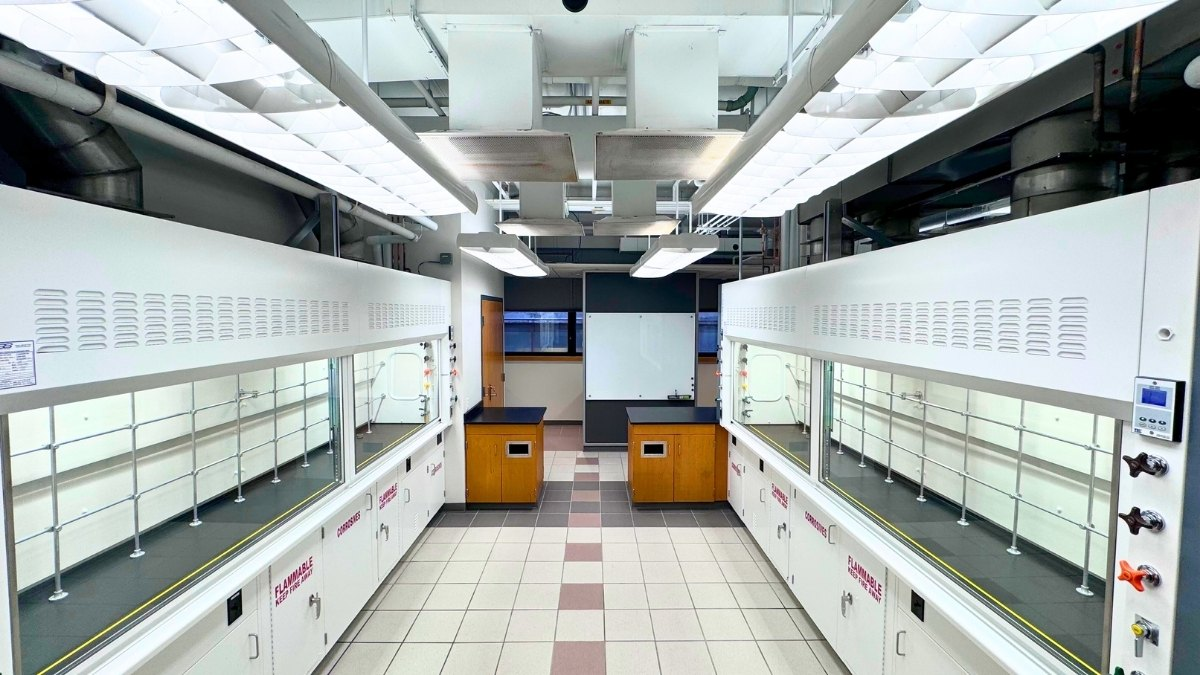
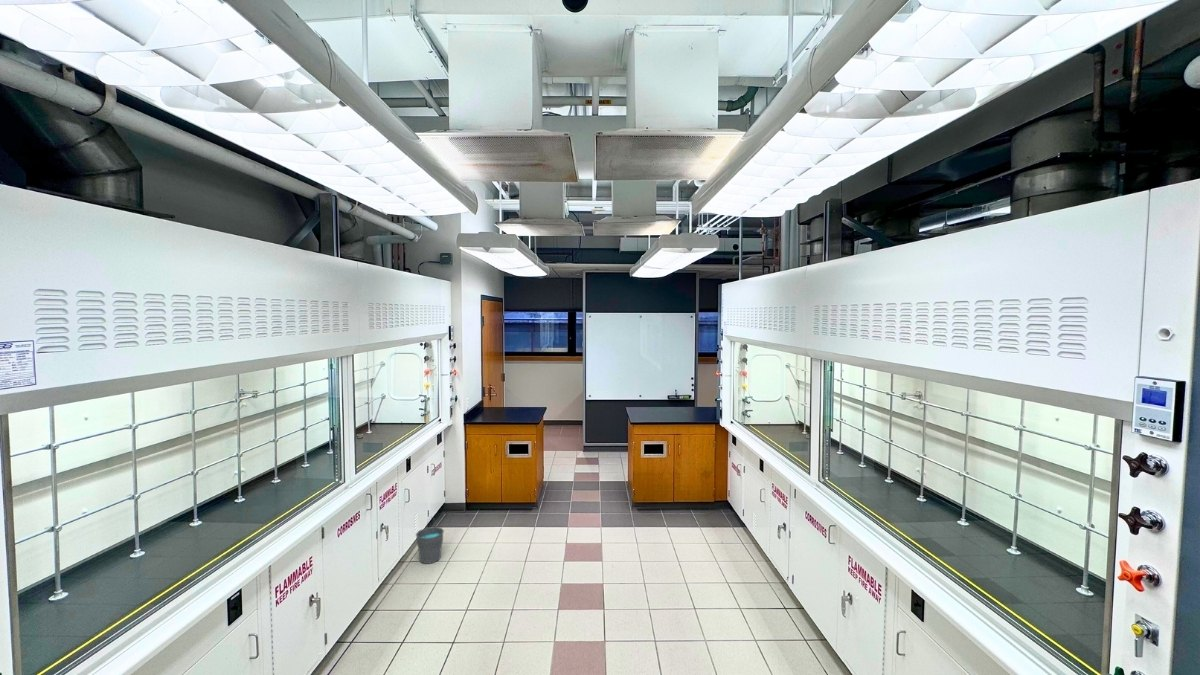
+ bucket [415,516,445,565]
